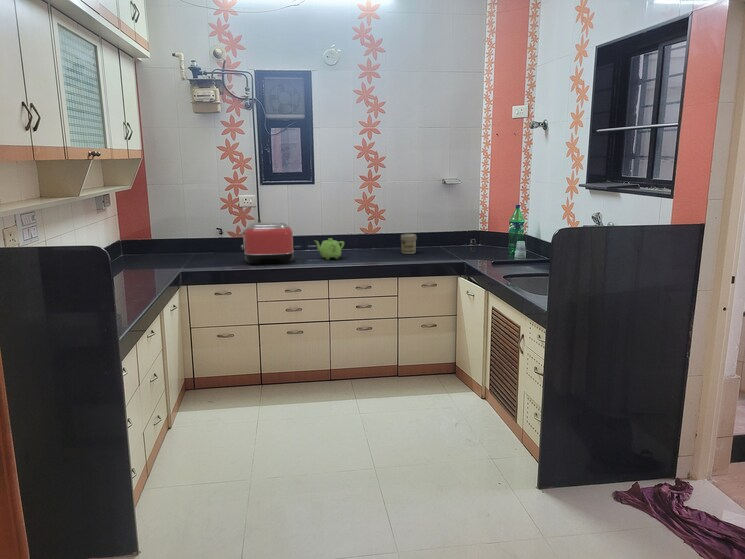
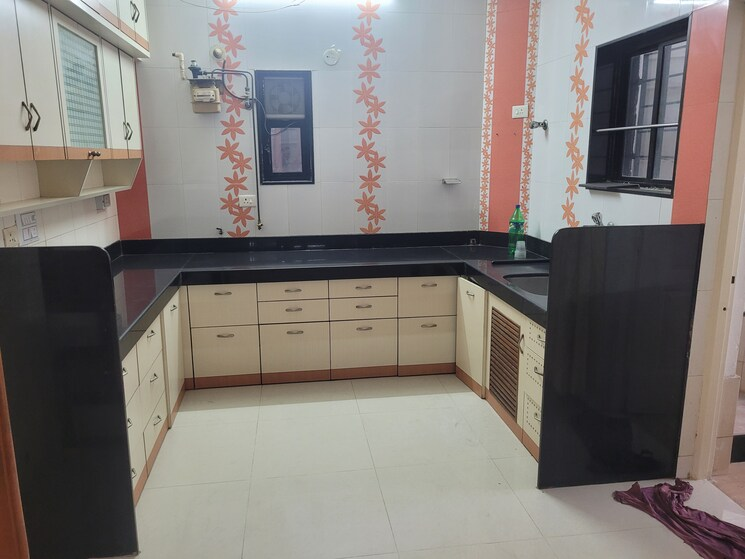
- toaster [238,222,295,265]
- teapot [314,237,345,260]
- jar [400,233,418,255]
